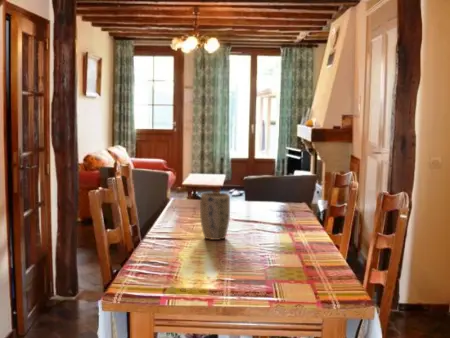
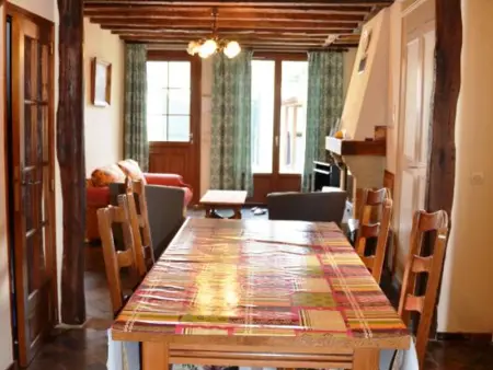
- plant pot [199,191,231,241]
